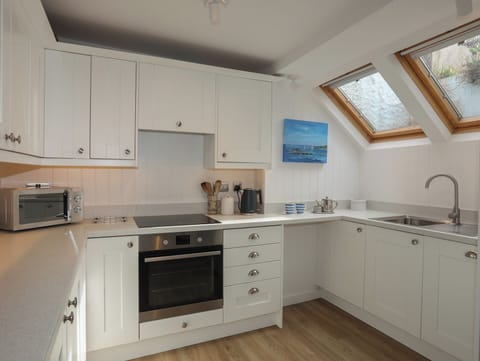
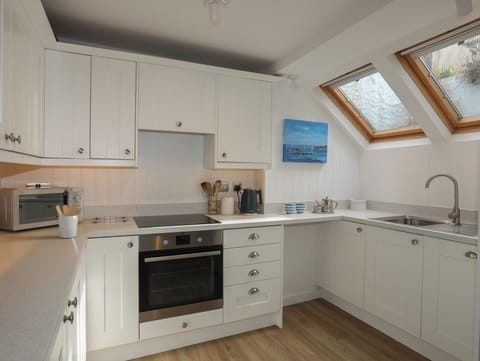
+ utensil holder [55,204,83,239]
